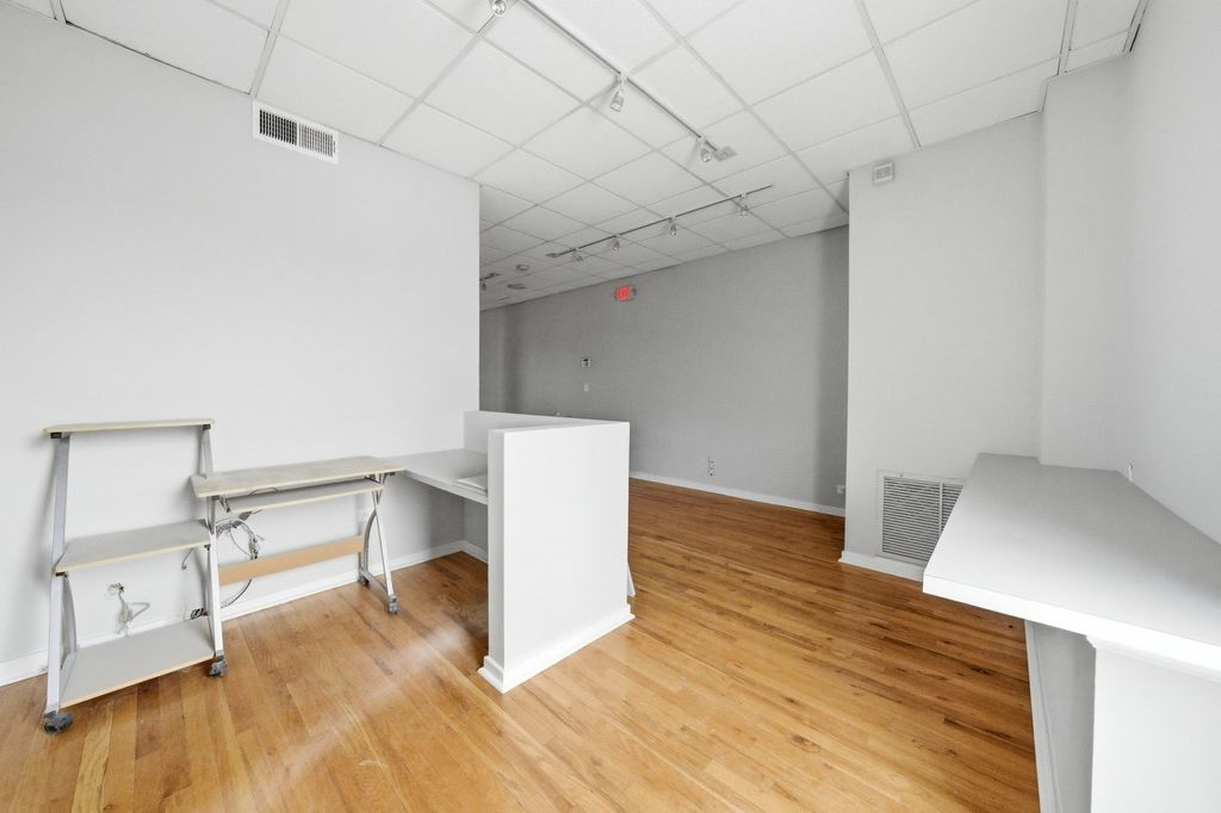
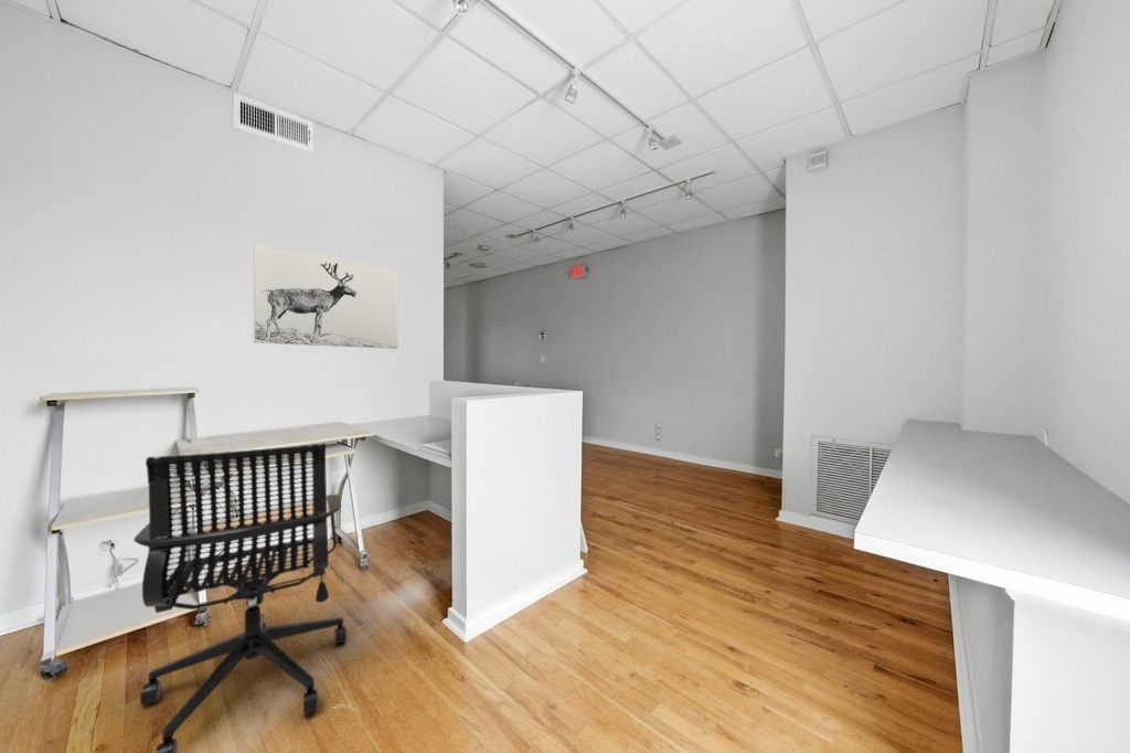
+ wall art [252,242,399,350]
+ office chair [132,442,348,753]
